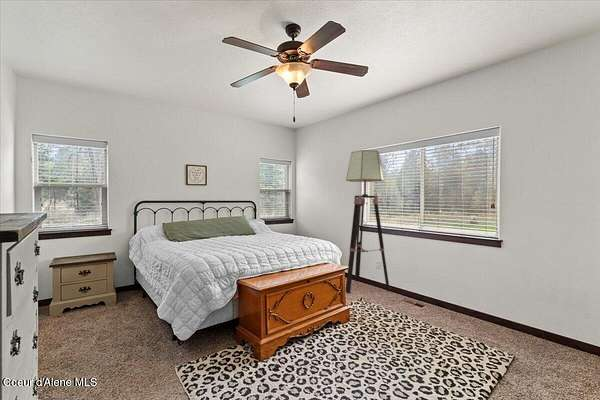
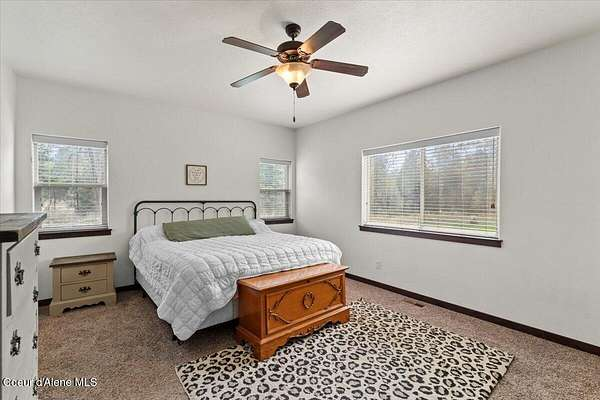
- floor lamp [345,149,391,294]
